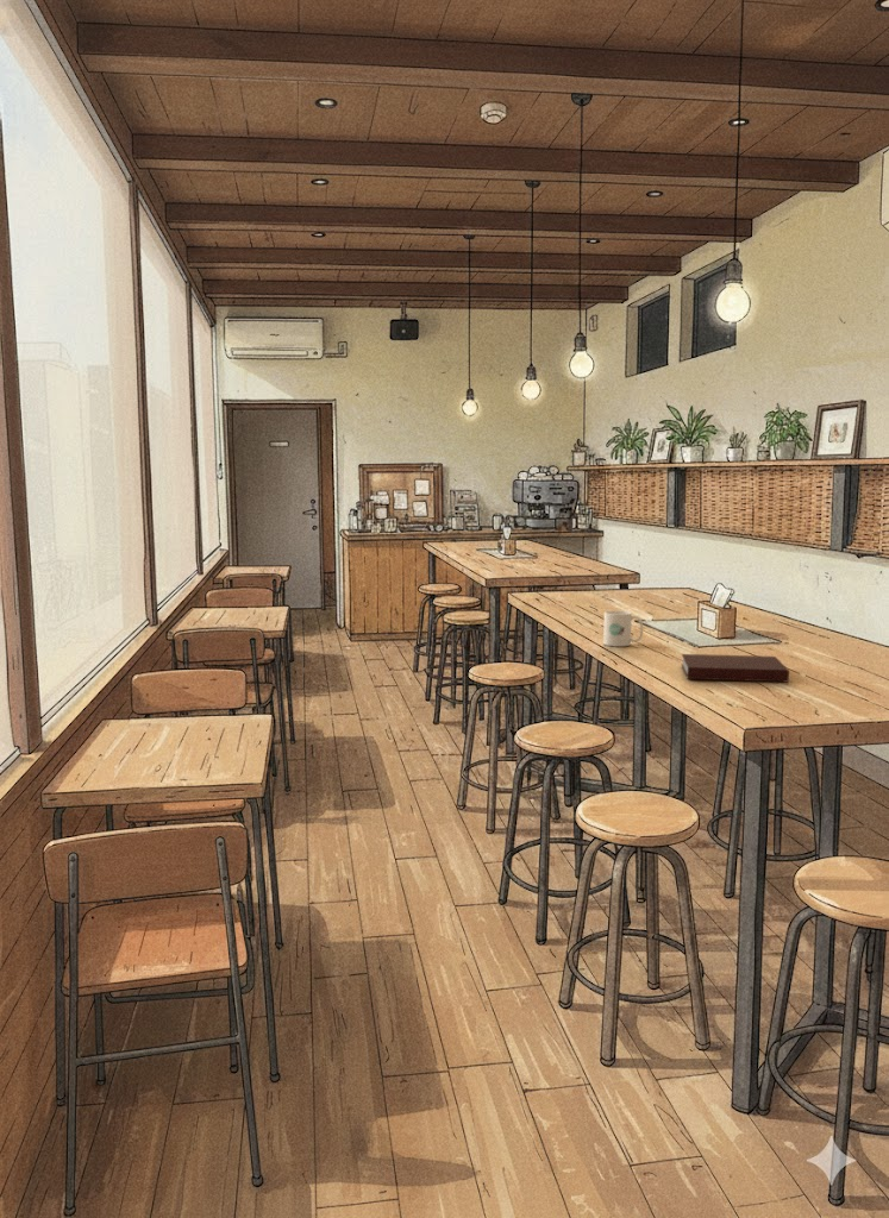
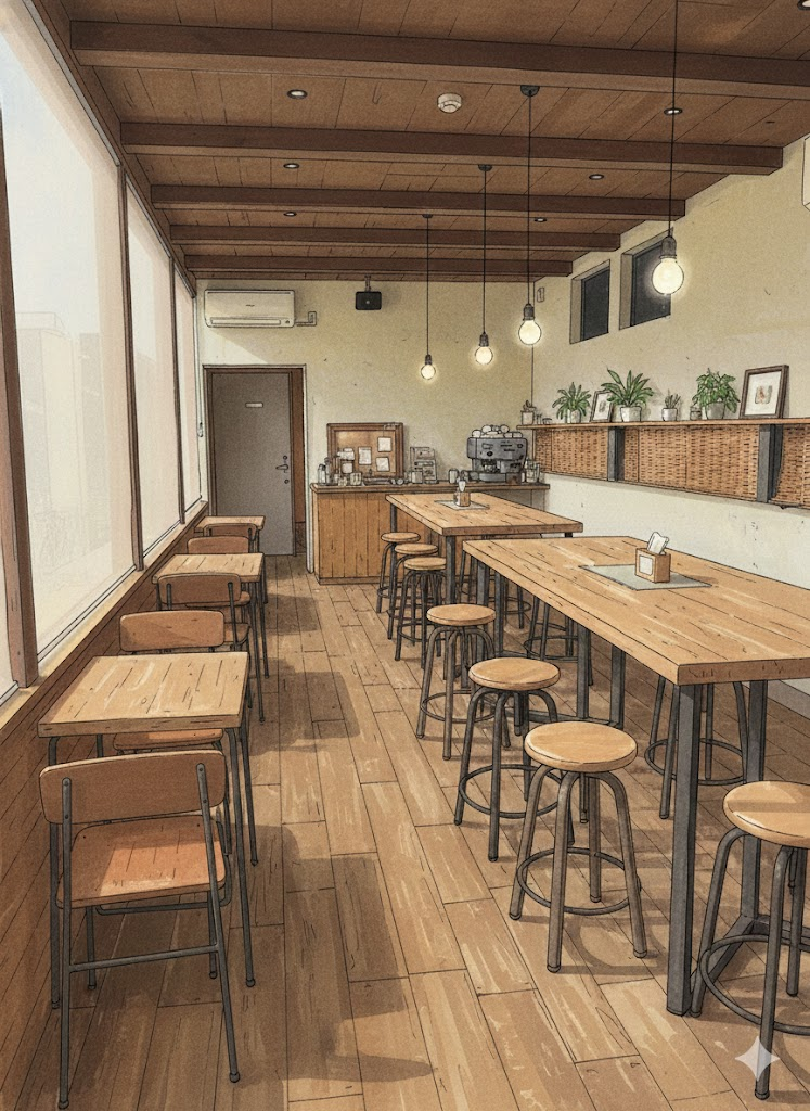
- notebook [681,653,790,683]
- mug [602,609,644,647]
